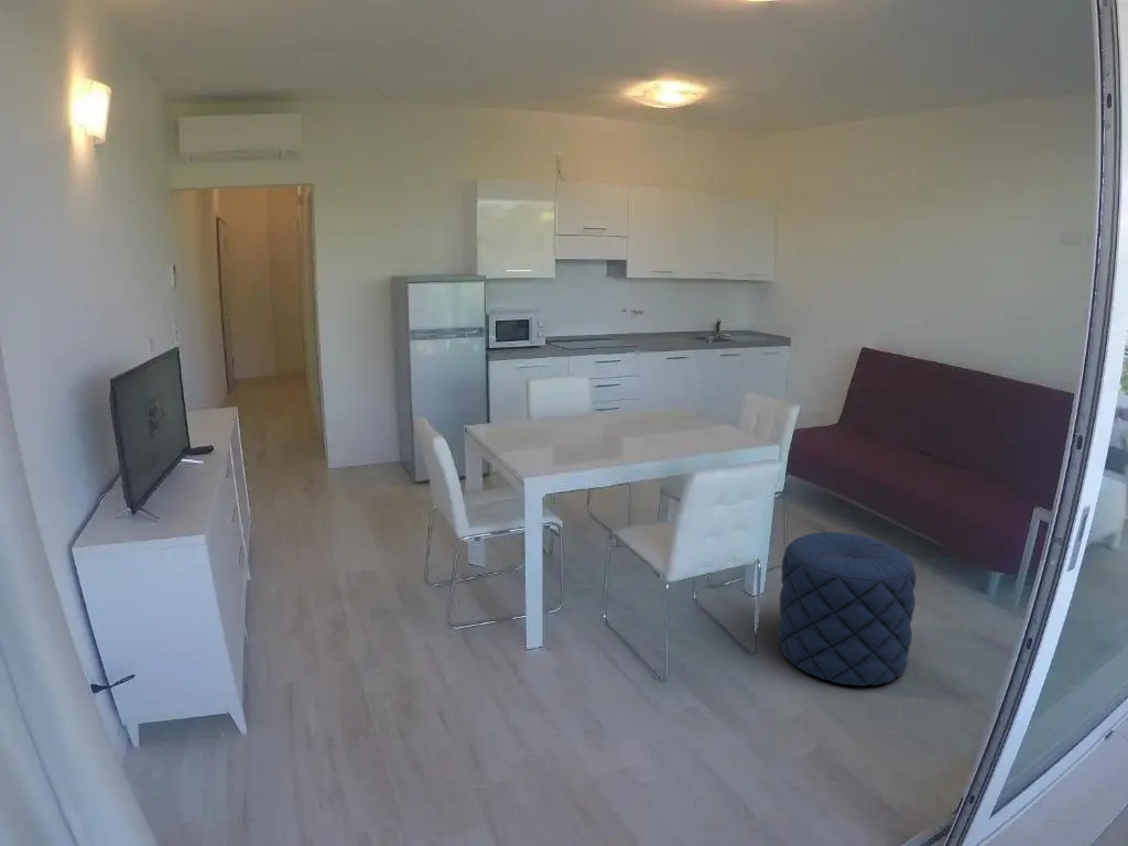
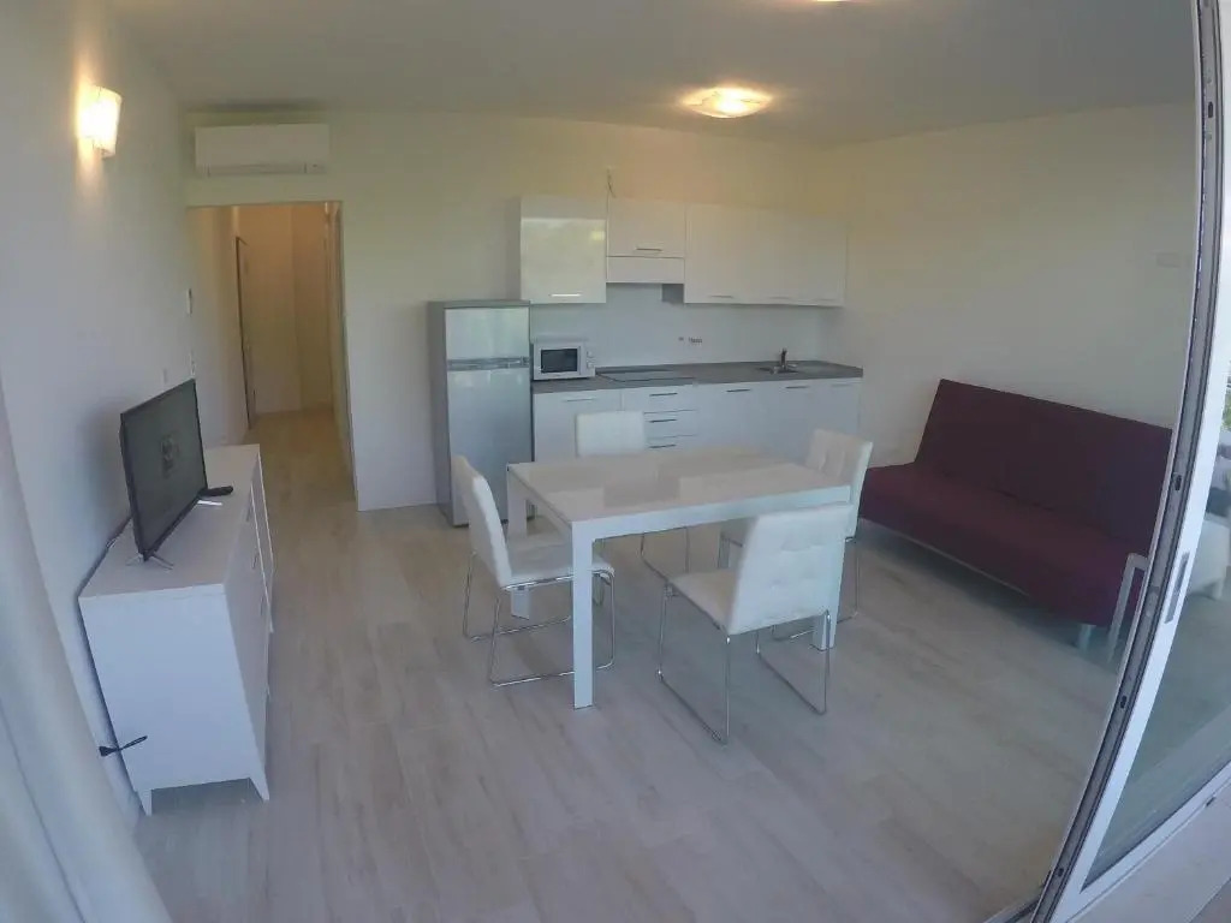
- pouf [777,531,916,687]
